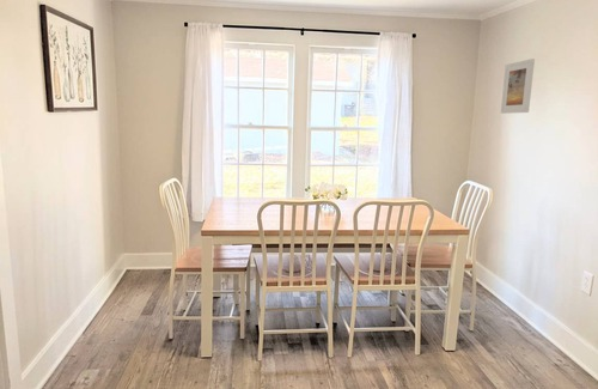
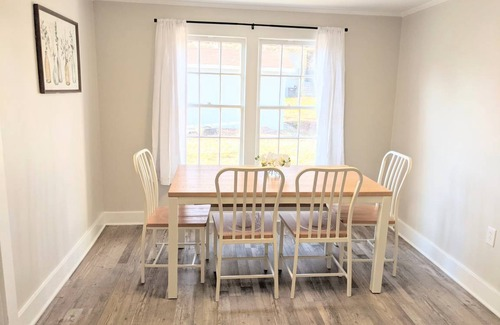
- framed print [500,57,536,115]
